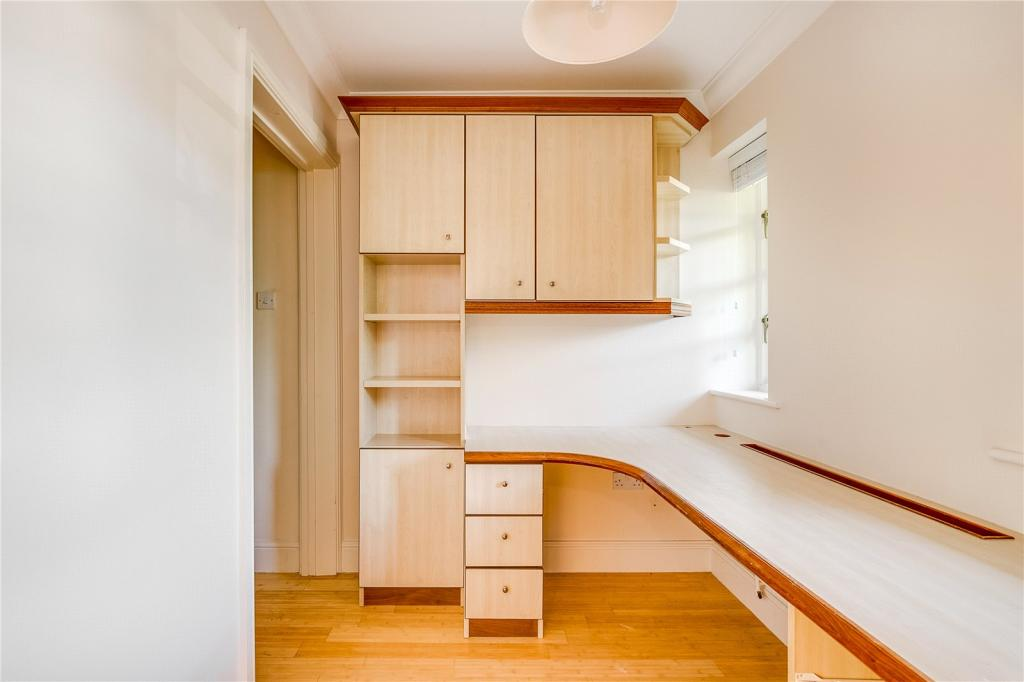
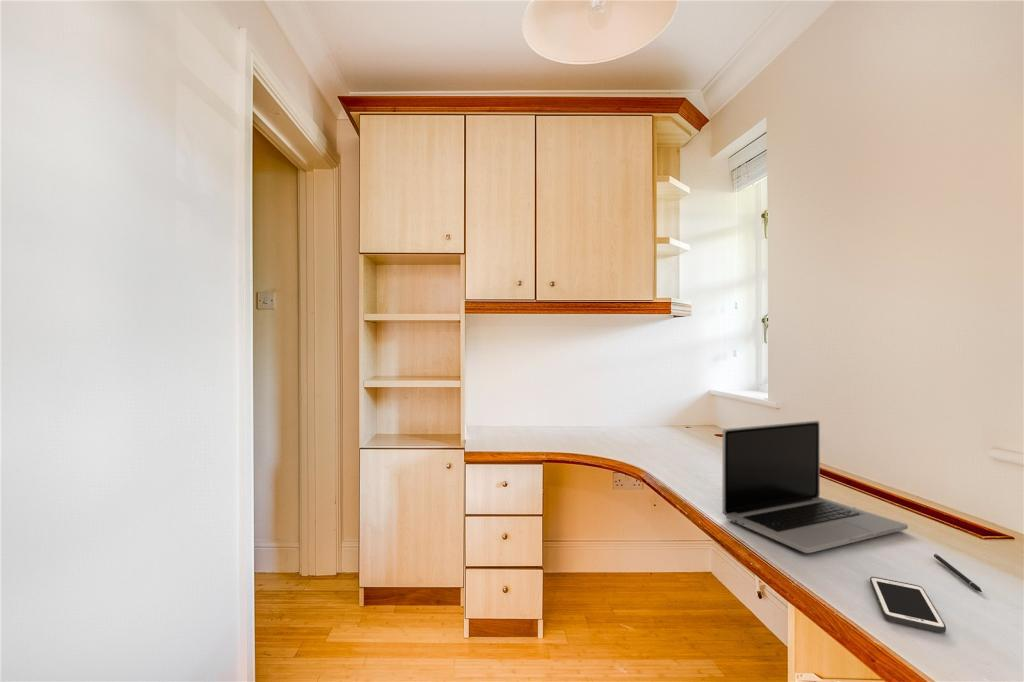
+ cell phone [869,576,947,634]
+ laptop [722,420,909,554]
+ pen [933,553,983,593]
